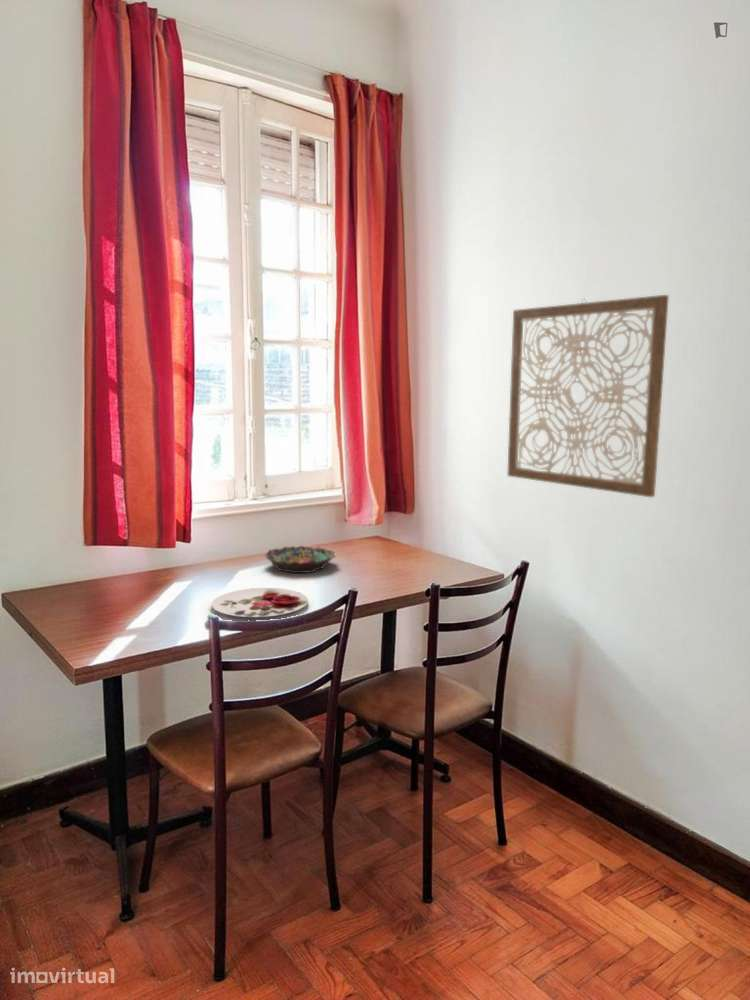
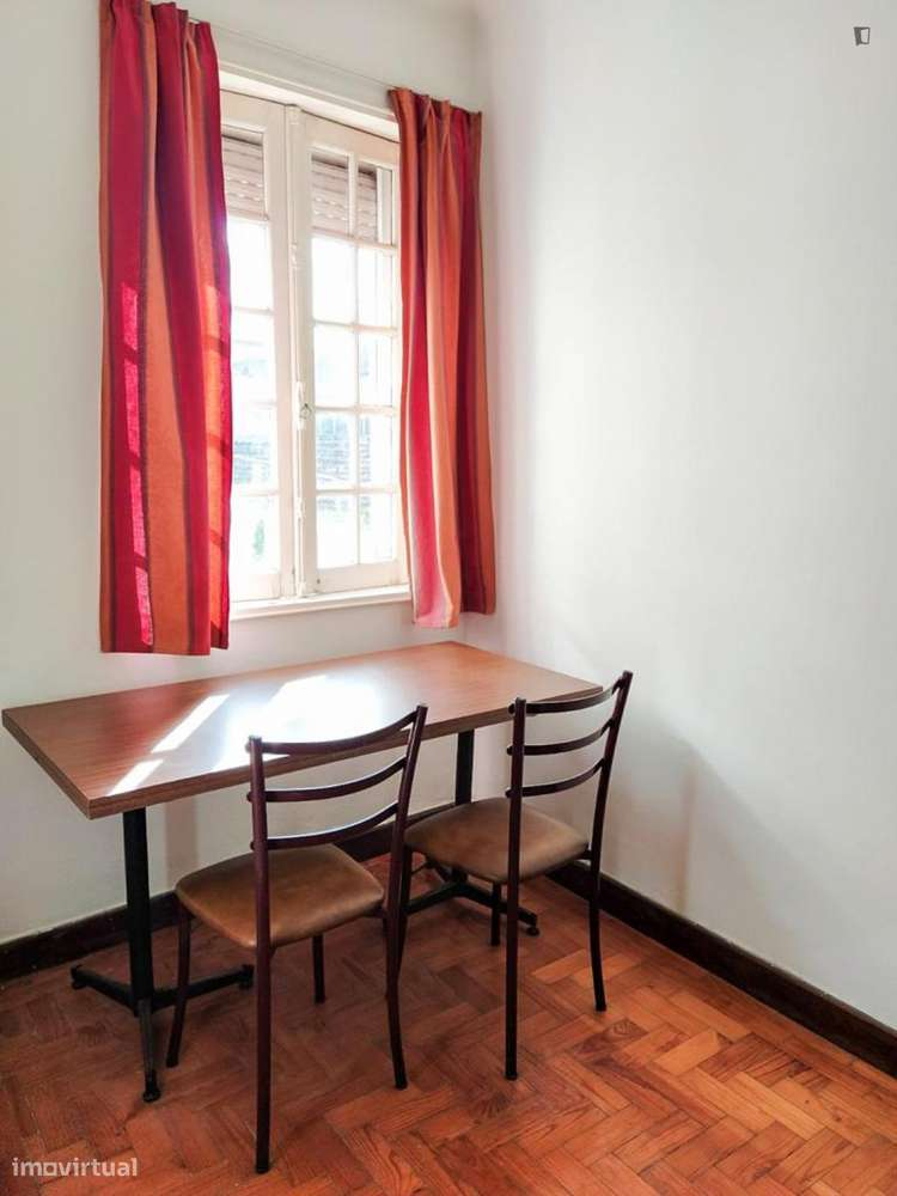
- wall art [506,294,670,498]
- plate [211,587,309,618]
- bowl [263,545,337,574]
